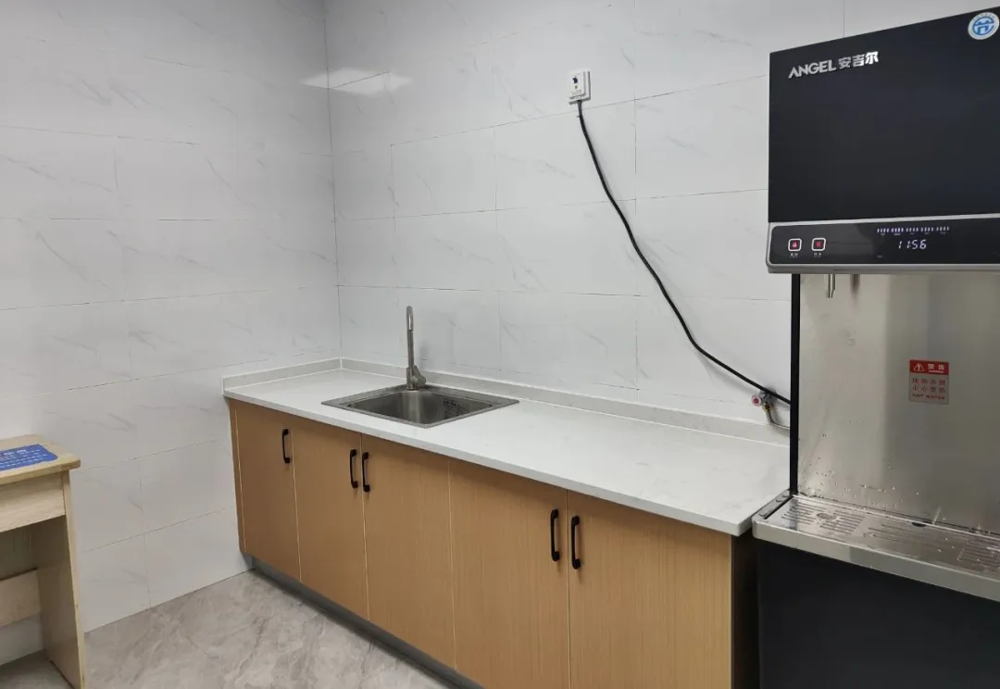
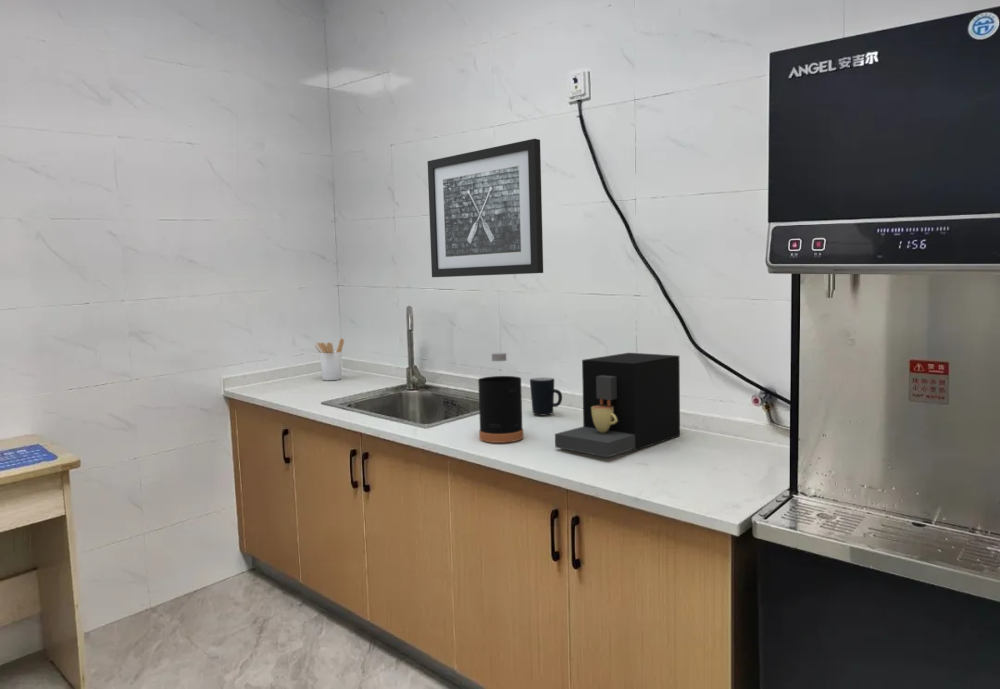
+ utensil holder [314,337,345,381]
+ bottle [477,352,524,444]
+ coffee maker [554,352,681,458]
+ mug [529,377,563,416]
+ wall art [427,138,544,278]
